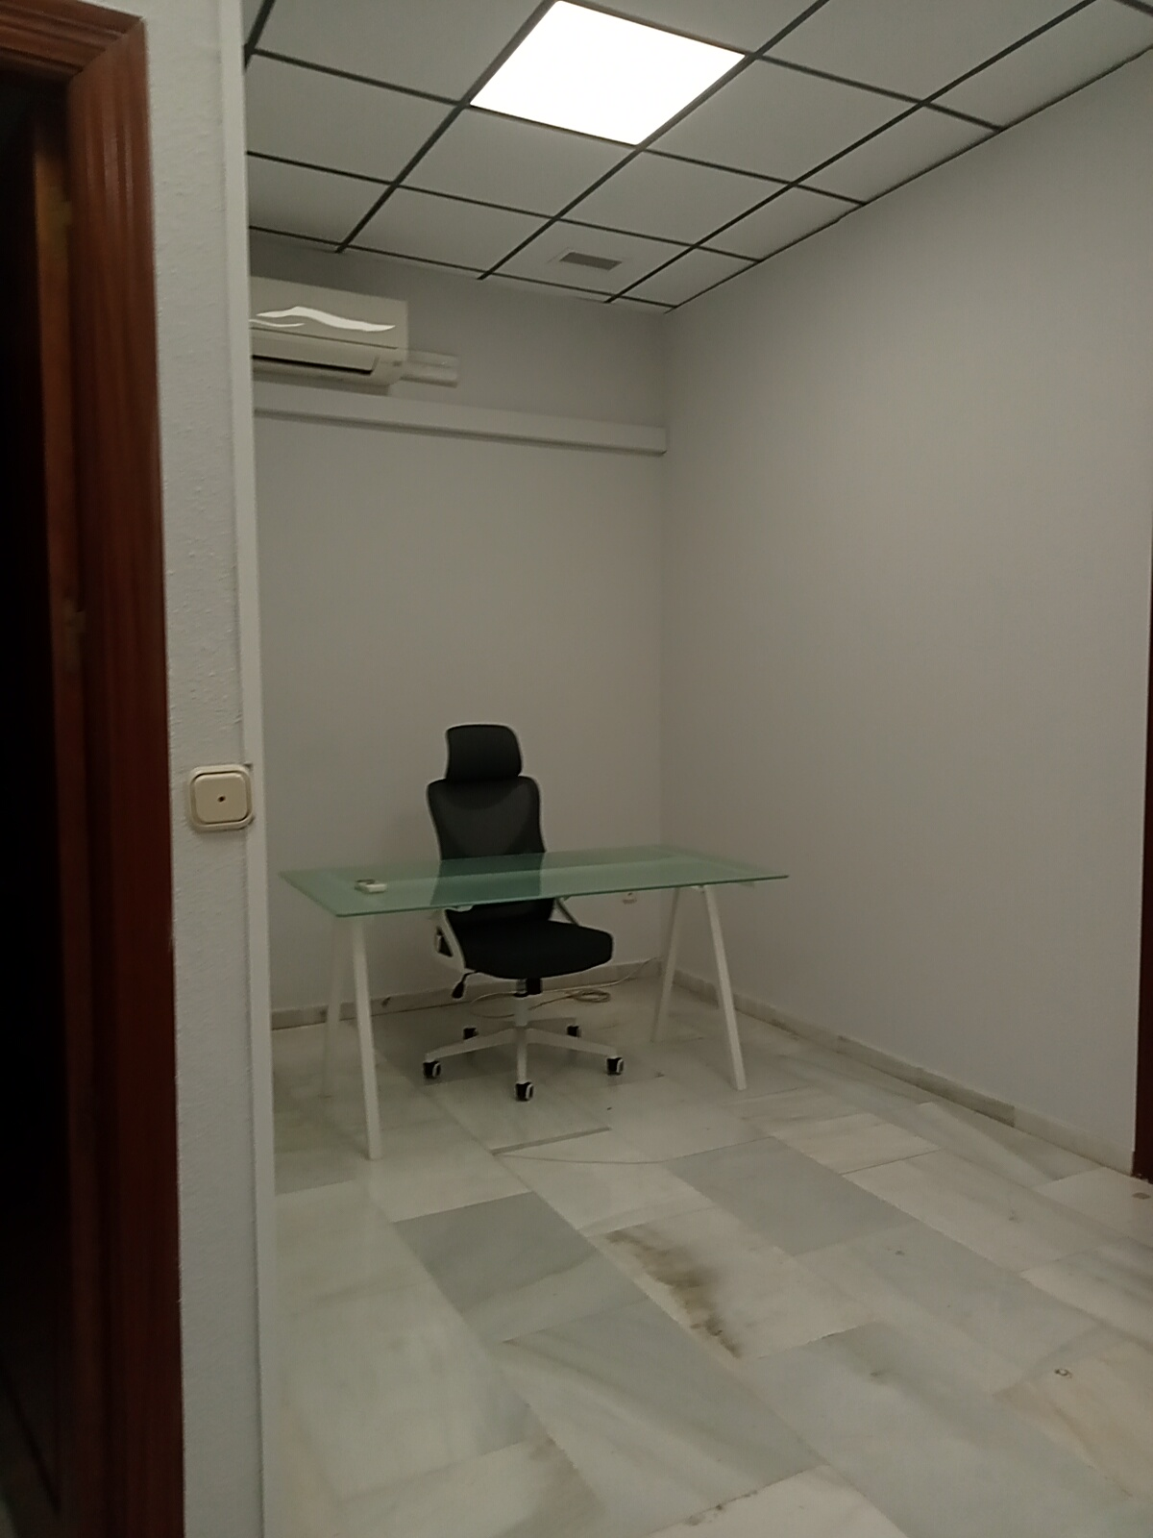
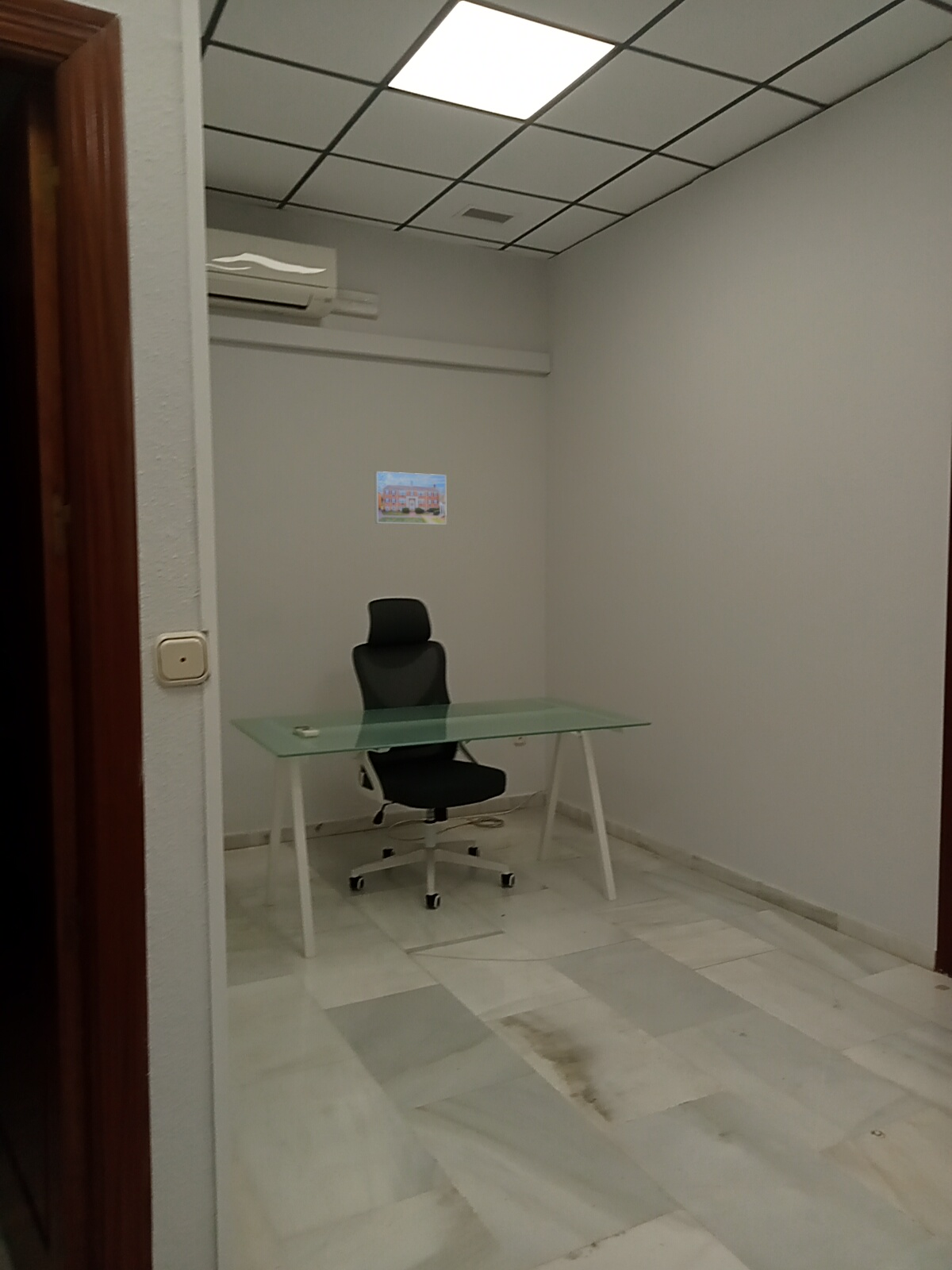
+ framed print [374,471,447,525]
